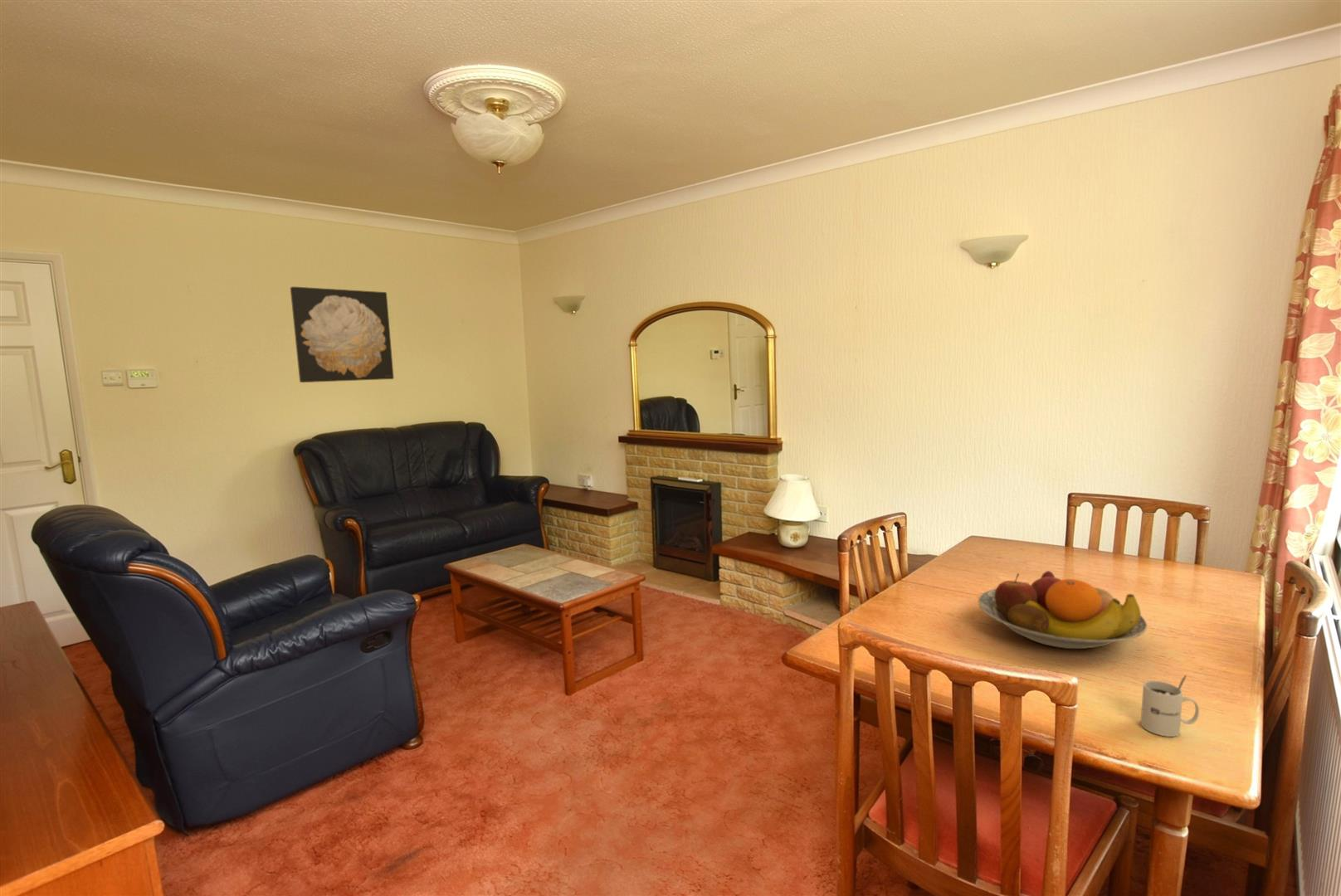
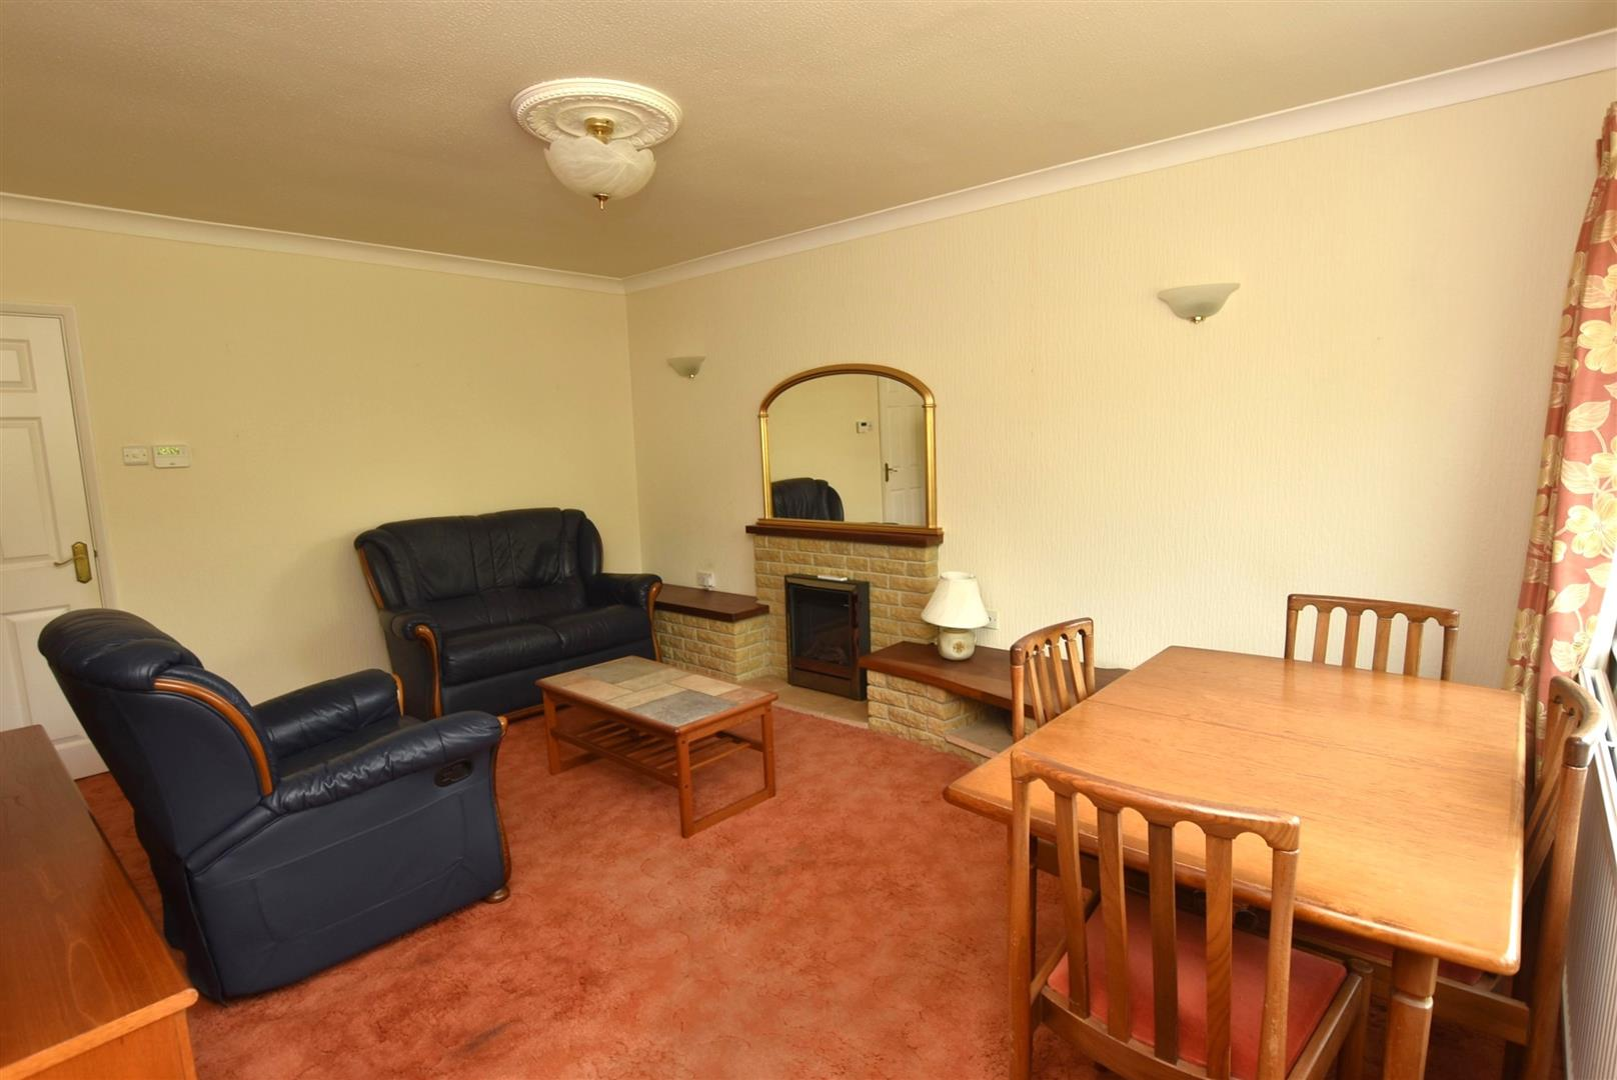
- mug [1140,674,1200,738]
- fruit bowl [978,570,1148,650]
- wall art [290,286,394,383]
